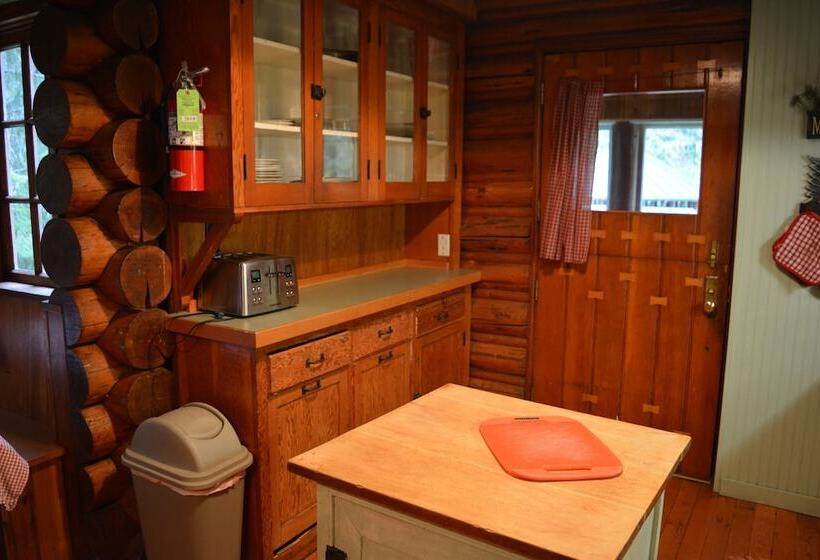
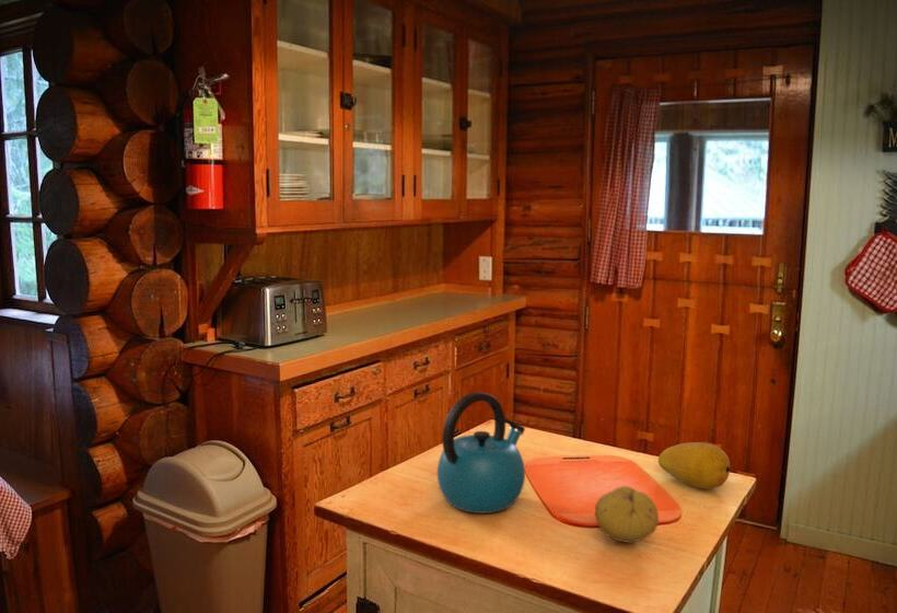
+ kettle [436,391,526,514]
+ fruit [657,441,731,490]
+ fruit [594,485,660,544]
